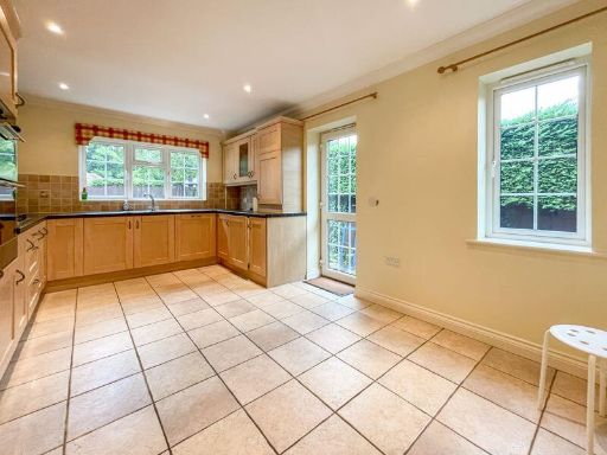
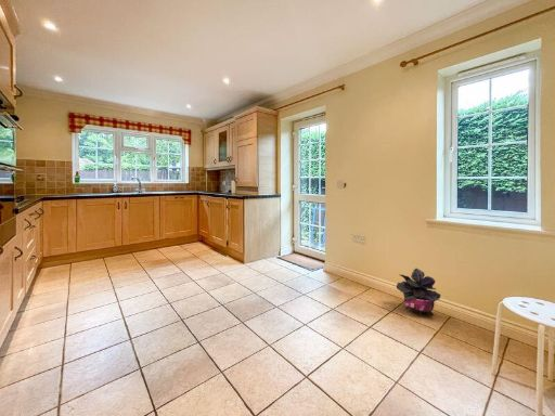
+ potted plant [396,268,441,316]
